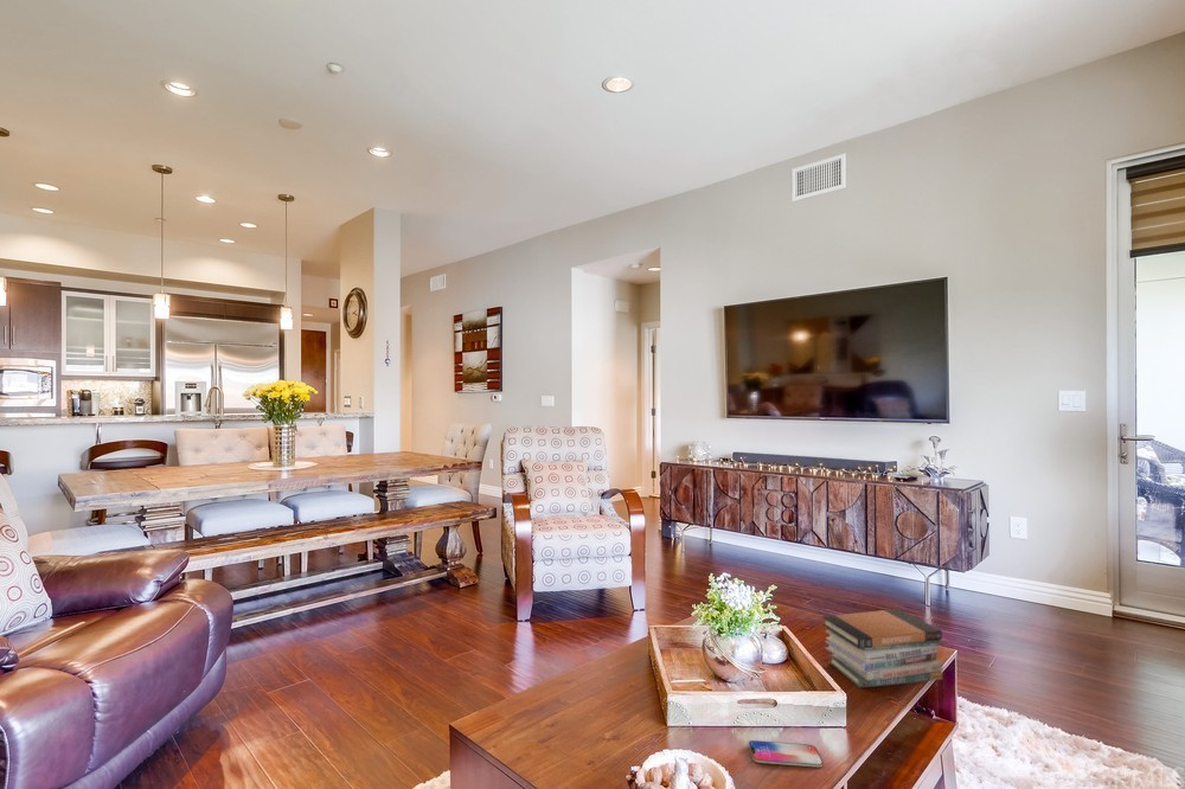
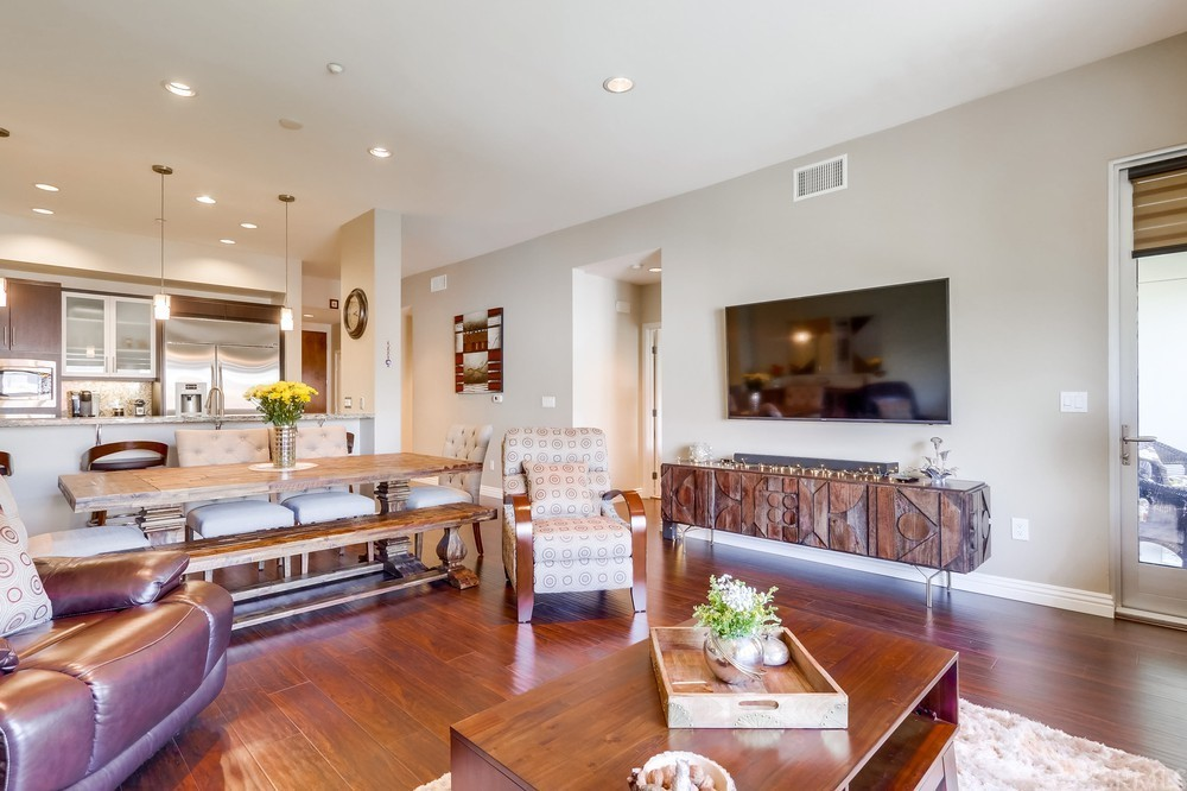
- book stack [821,608,944,688]
- smartphone [748,739,824,768]
